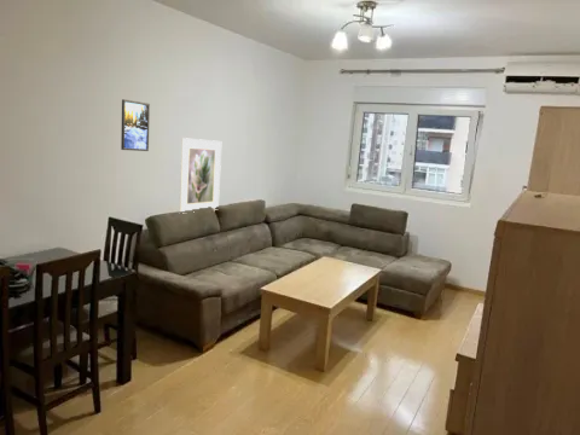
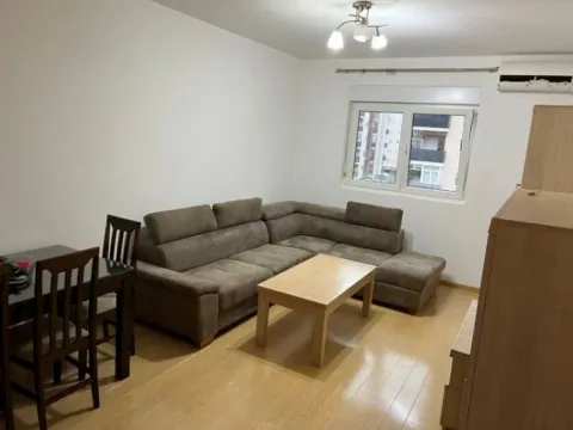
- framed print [178,137,222,213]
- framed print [120,98,151,152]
